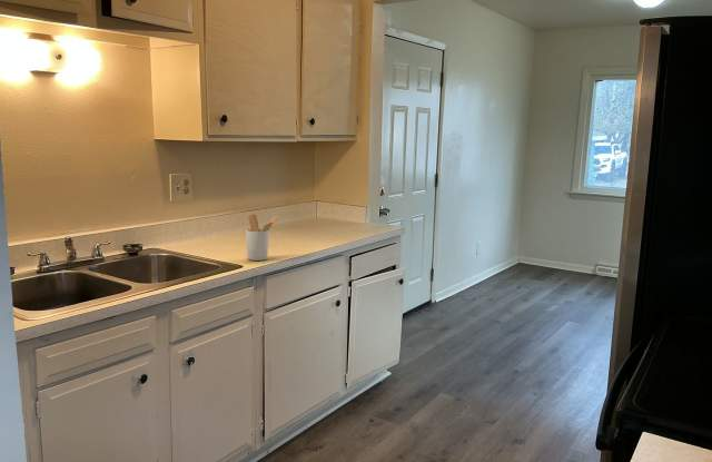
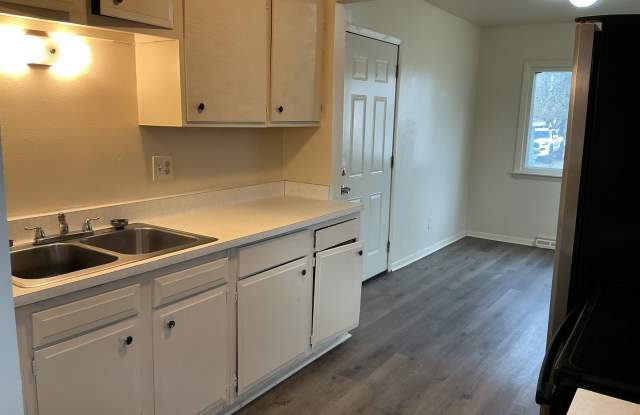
- utensil holder [245,213,279,262]
